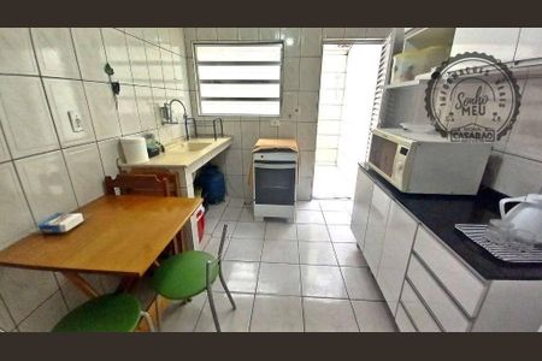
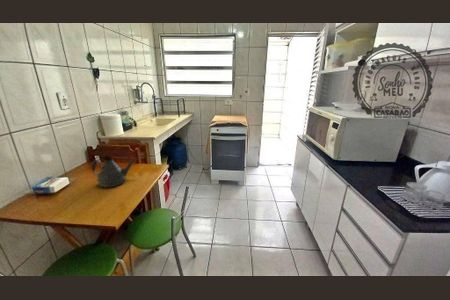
+ teapot [91,157,139,188]
